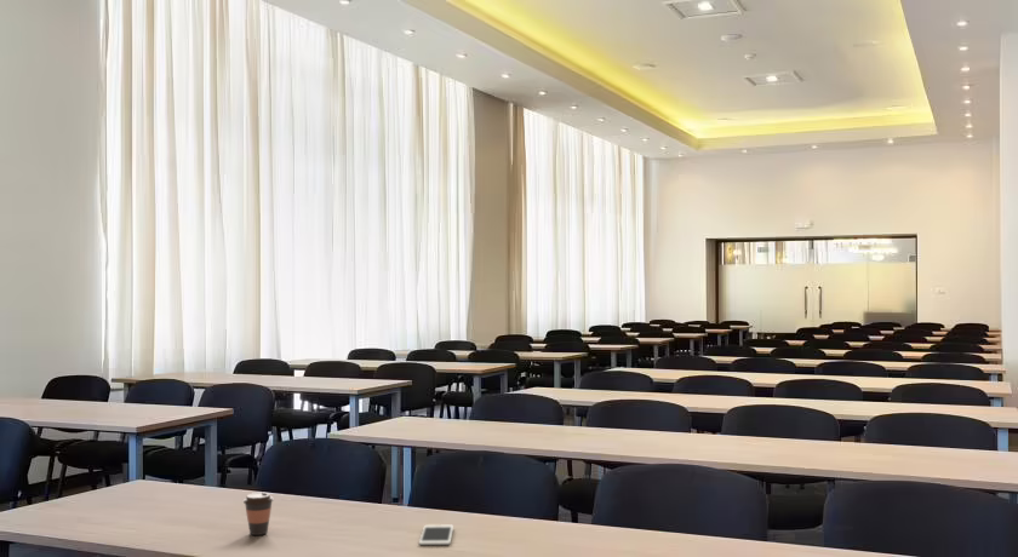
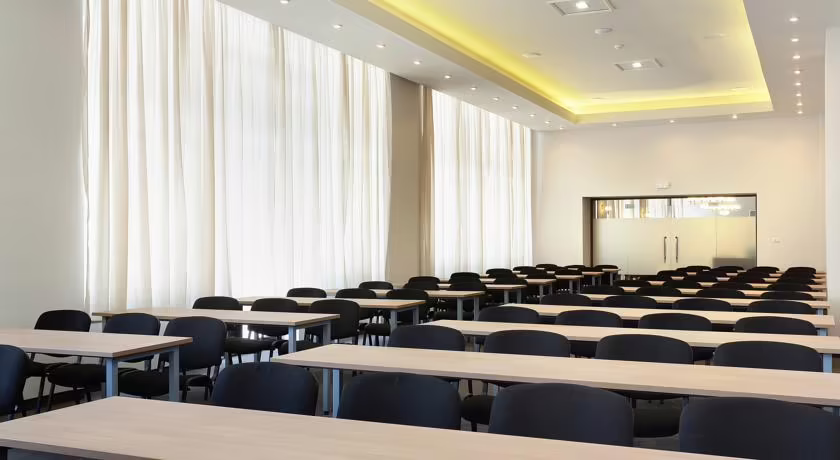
- cell phone [418,524,454,546]
- coffee cup [242,492,275,536]
